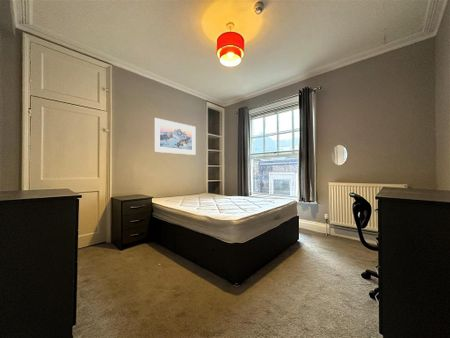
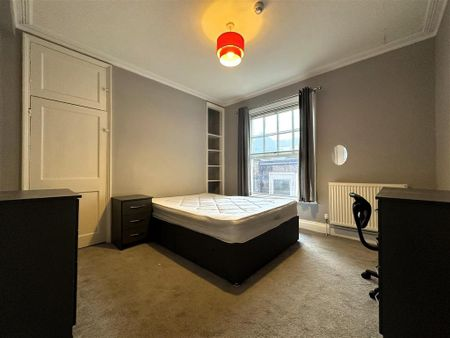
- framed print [153,117,197,156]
